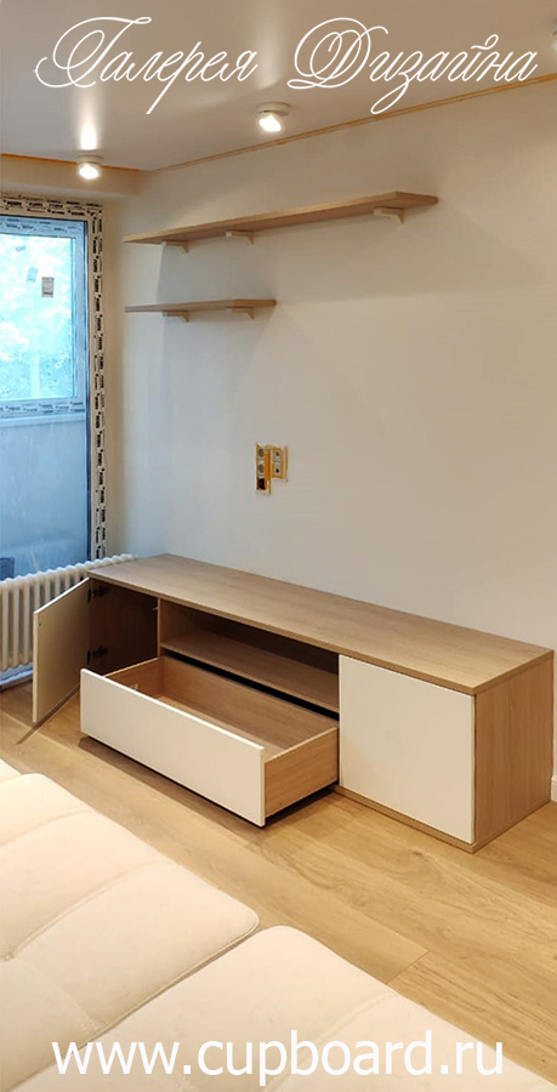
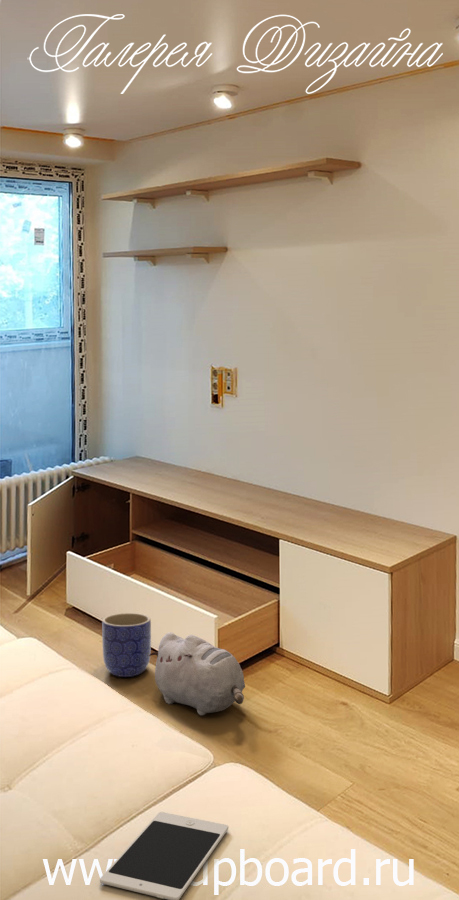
+ tablet [99,811,229,900]
+ plush toy [149,631,246,716]
+ planter [101,612,152,678]
